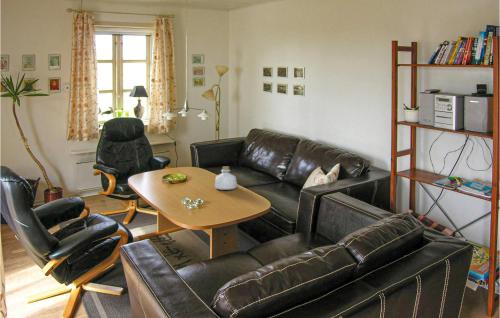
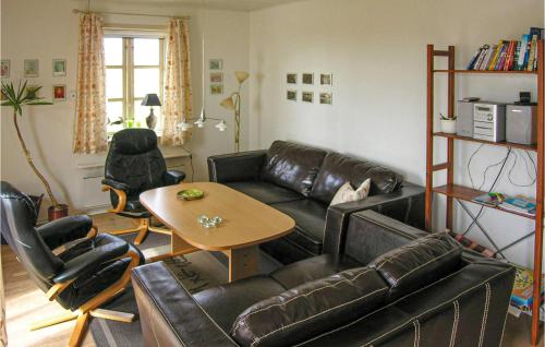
- bottle [214,166,238,191]
